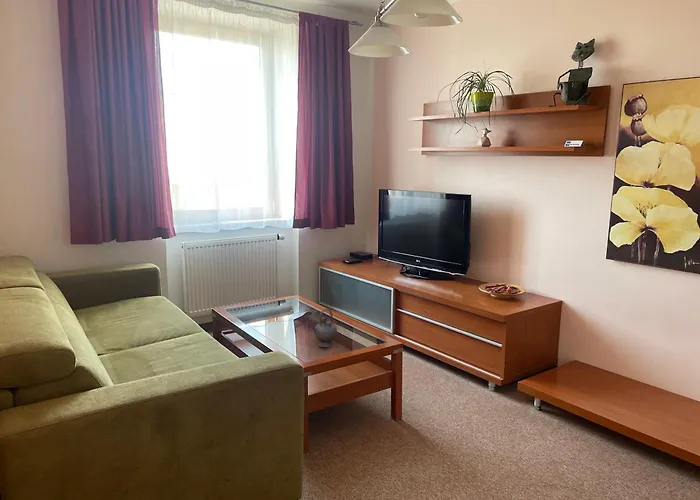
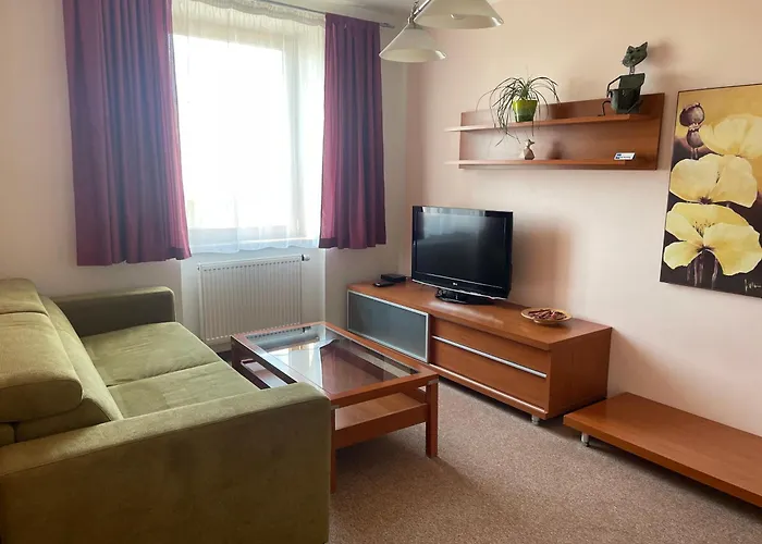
- teapot [310,308,338,348]
